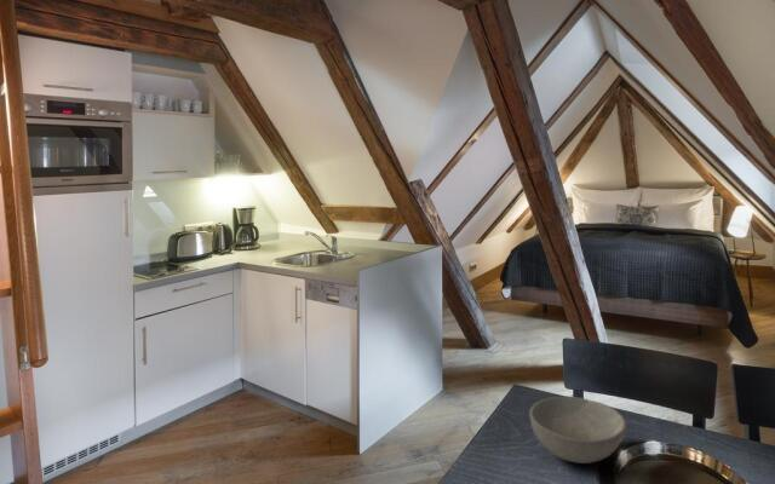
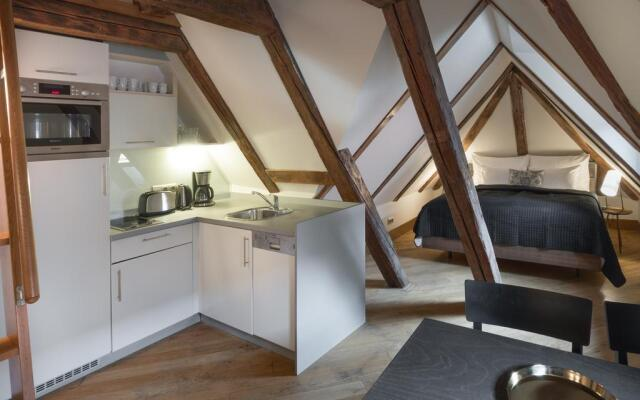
- bowl [529,396,627,465]
